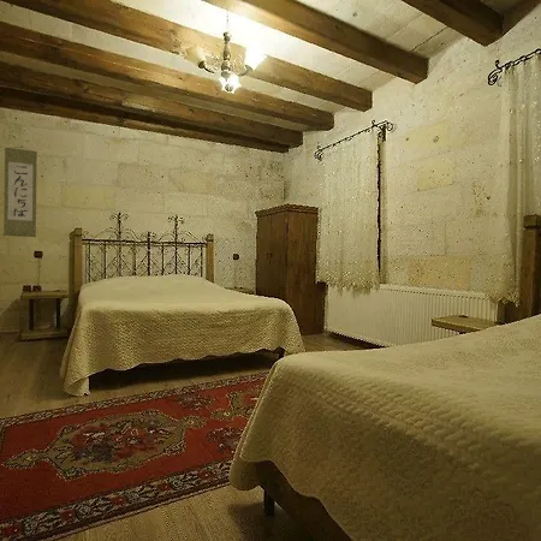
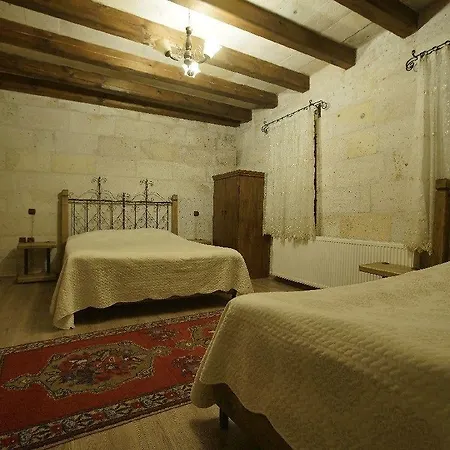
- wall scroll [1,145,38,238]
